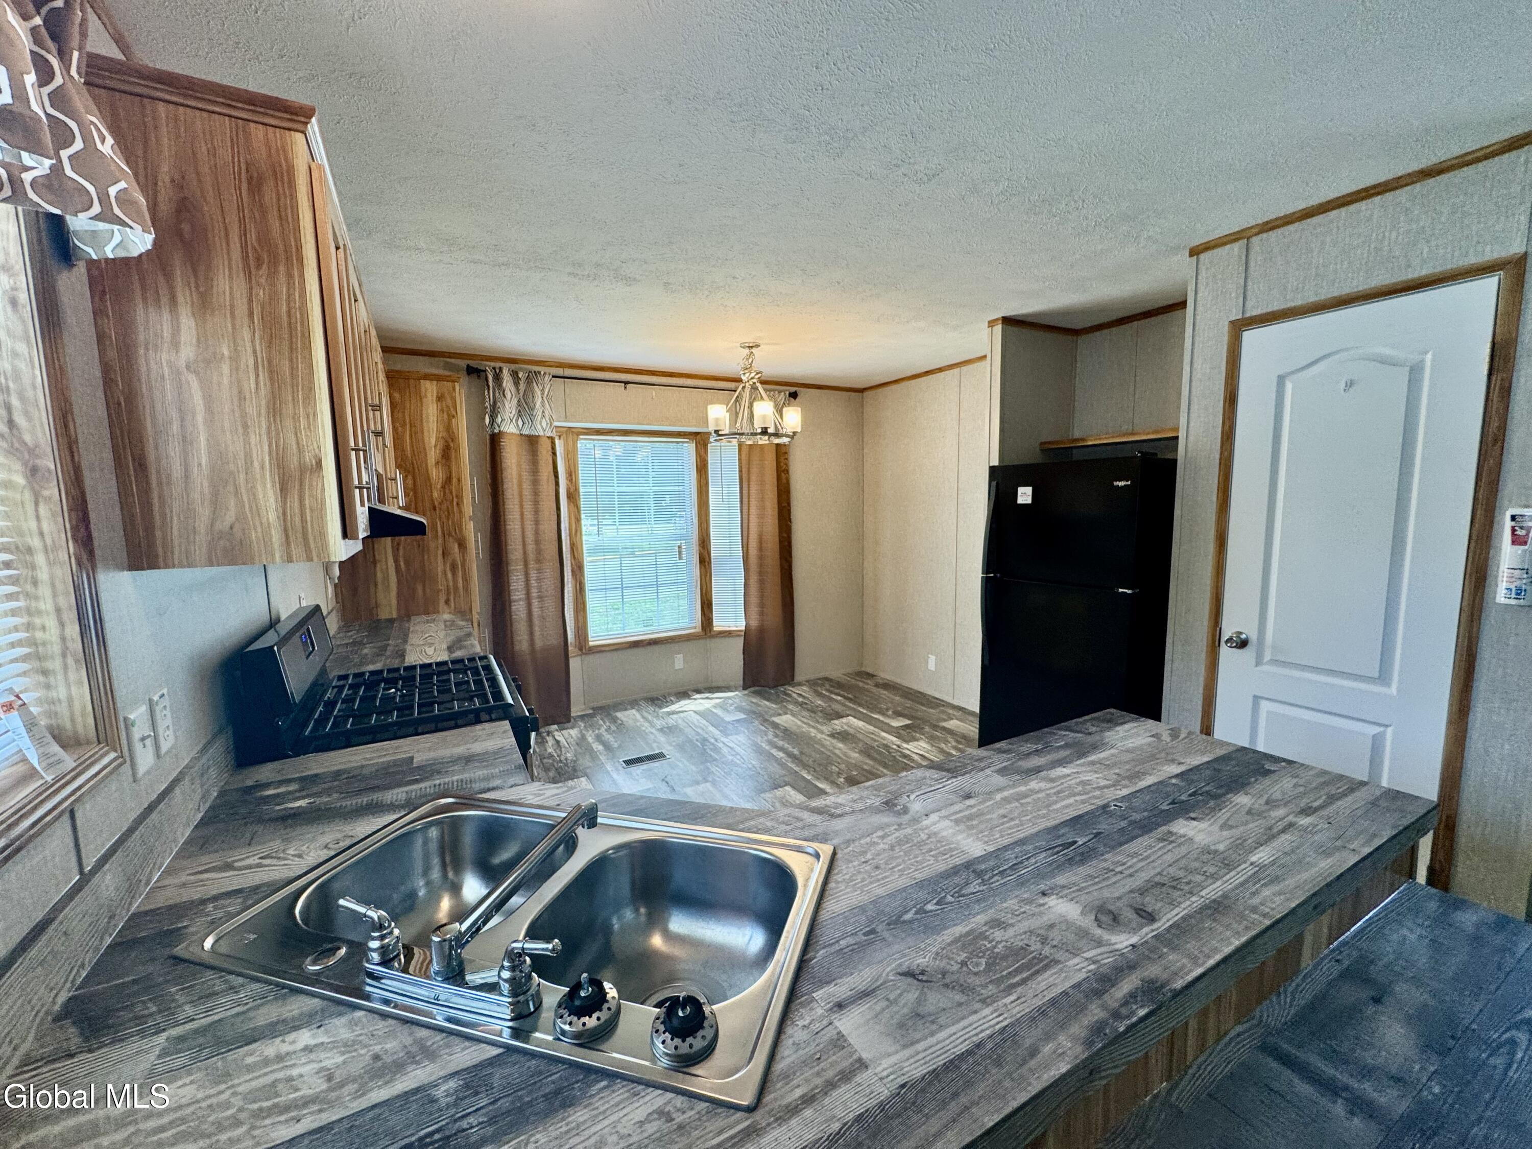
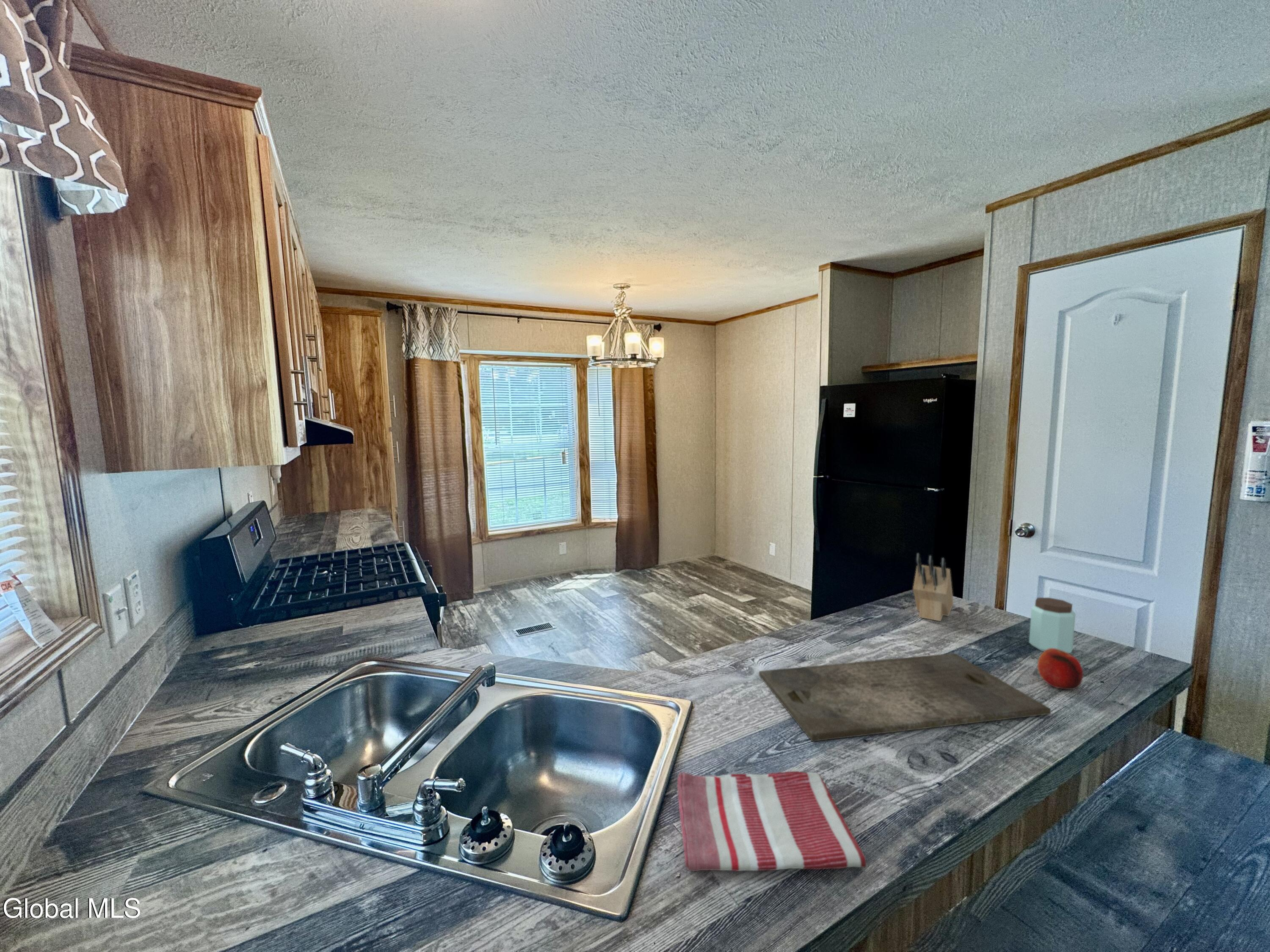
+ cutting board [759,653,1052,742]
+ dish towel [677,771,867,872]
+ knife block [913,553,954,622]
+ peanut butter [1029,597,1076,654]
+ fruit [1037,648,1083,690]
